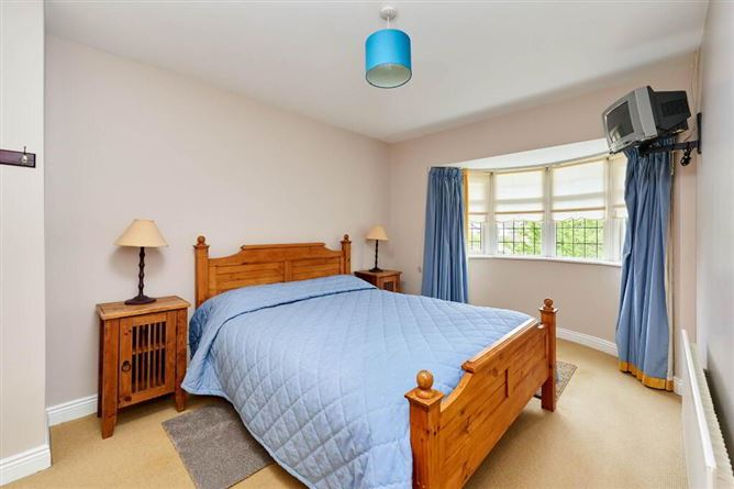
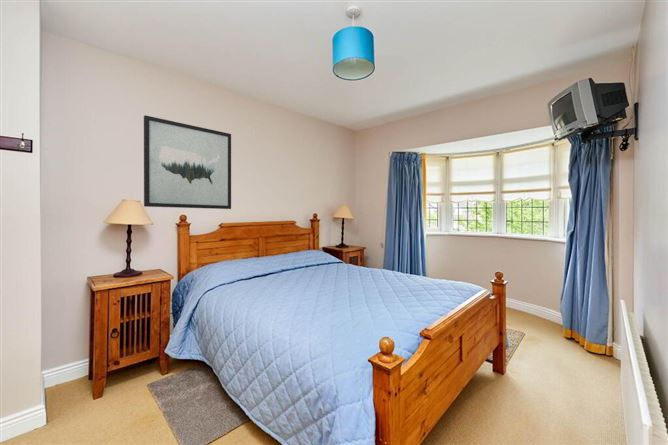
+ wall art [143,115,232,210]
